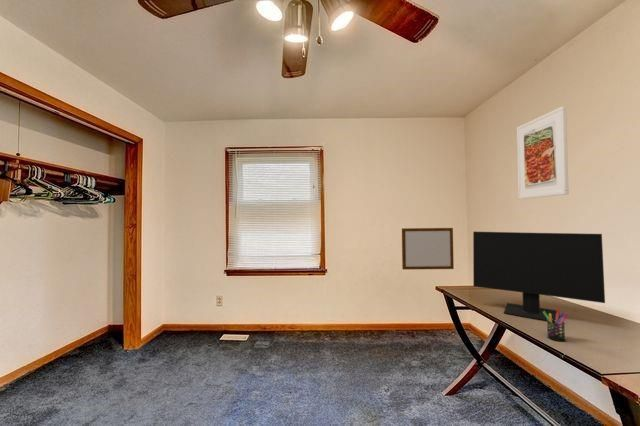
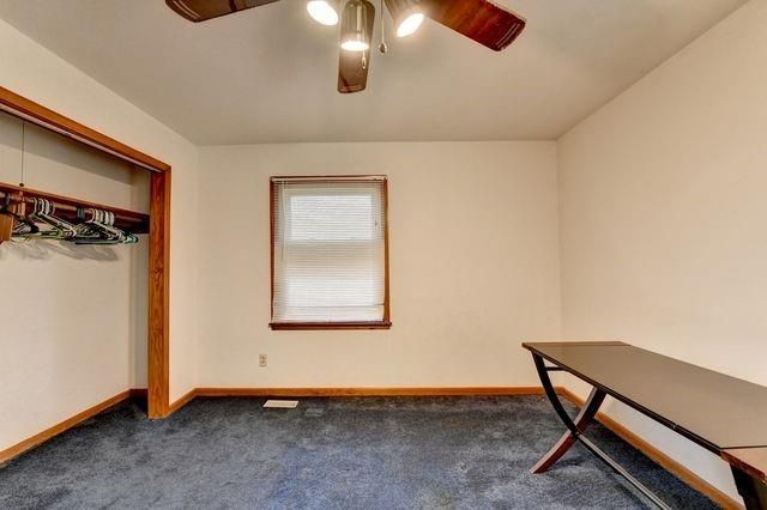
- writing board [401,227,455,271]
- computer monitor [472,231,606,322]
- pen holder [543,307,569,342]
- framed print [516,105,570,200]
